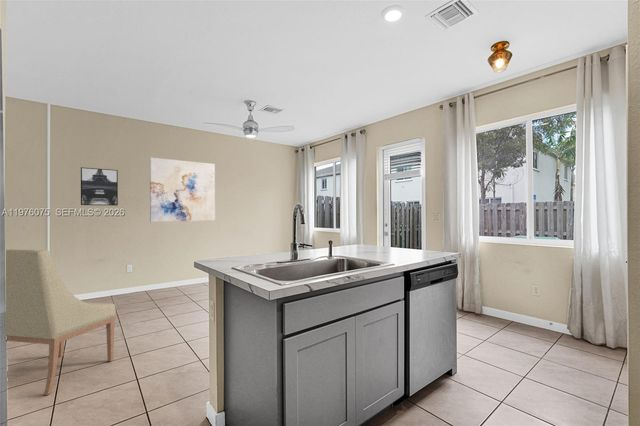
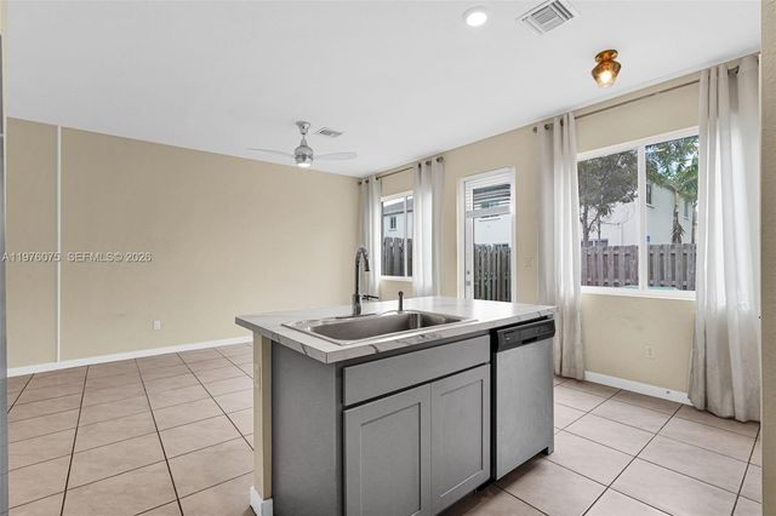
- wall art [149,157,216,223]
- chair [5,248,116,396]
- wall art [80,166,119,207]
